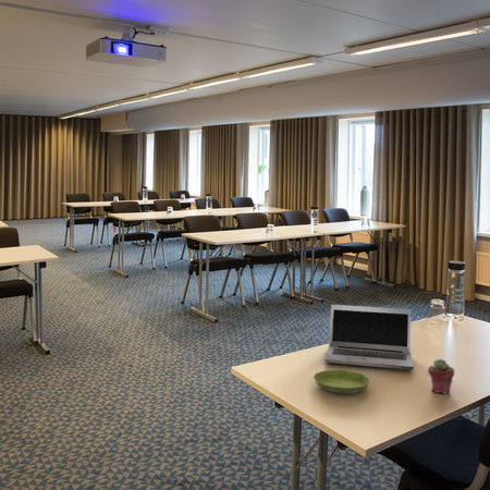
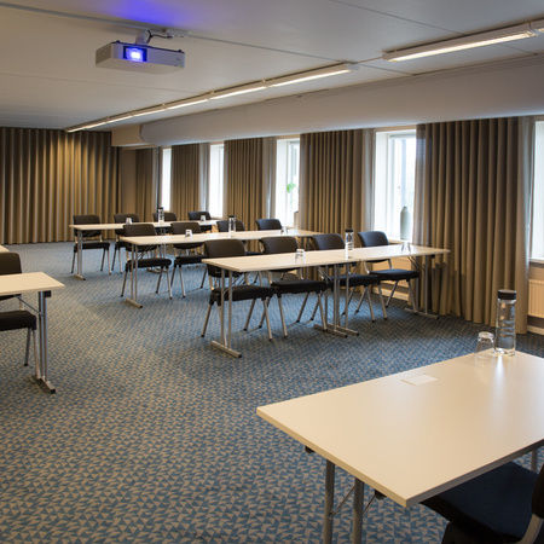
- saucer [313,369,371,394]
- potted succulent [427,358,455,394]
- laptop [323,304,415,370]
